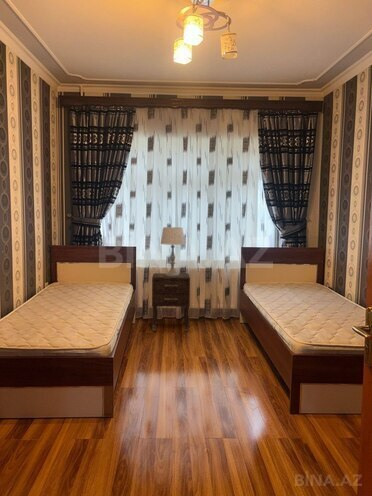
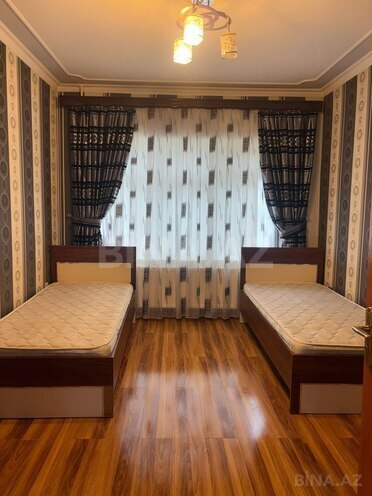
- table lamp [159,226,186,277]
- nightstand [151,272,191,332]
